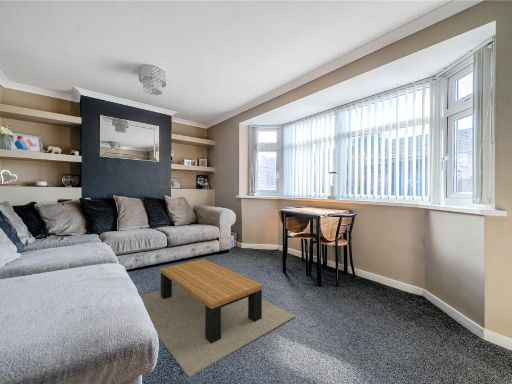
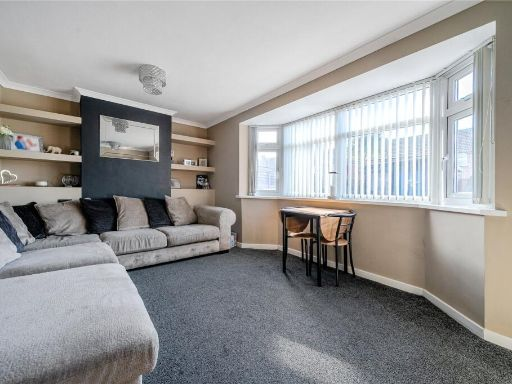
- coffee table [139,258,296,378]
